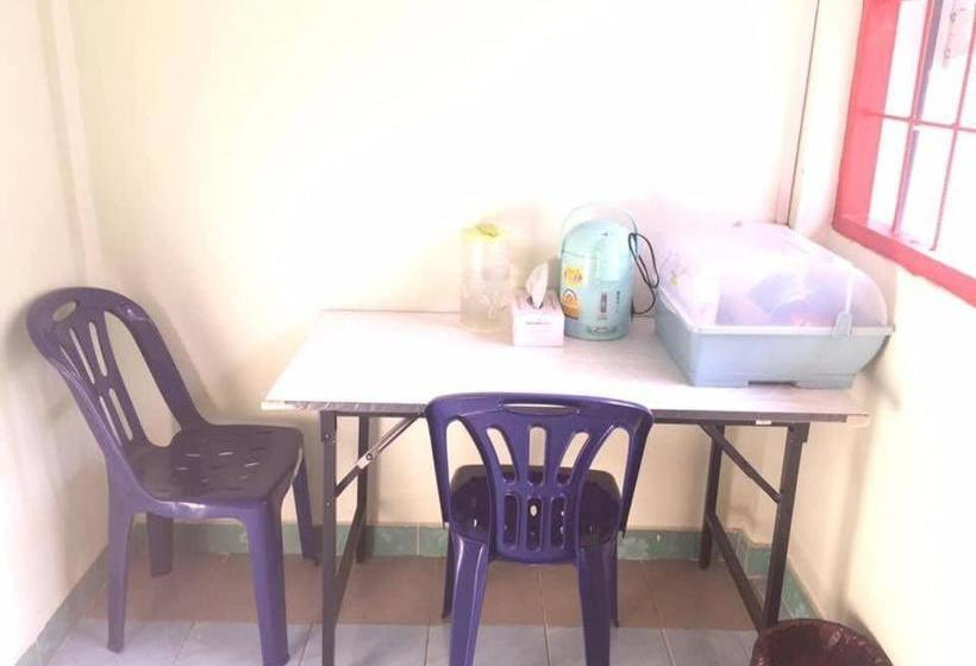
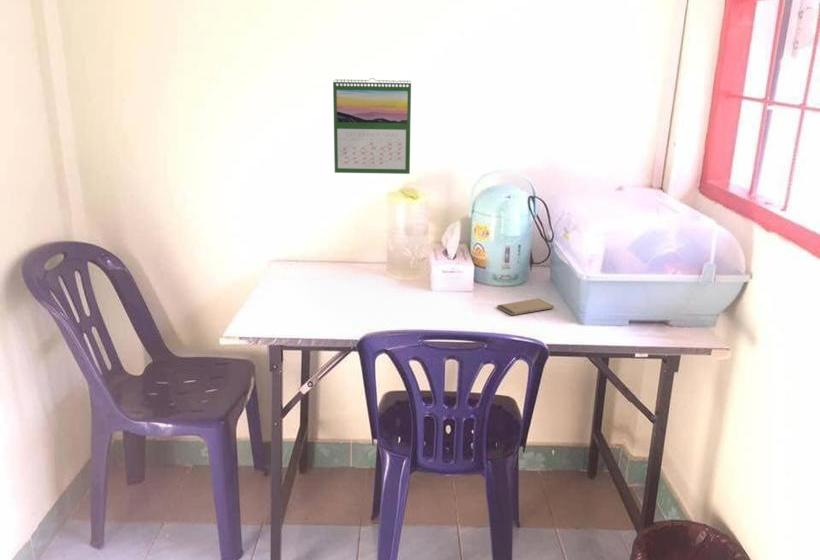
+ smartphone [496,297,555,316]
+ calendar [332,77,412,175]
